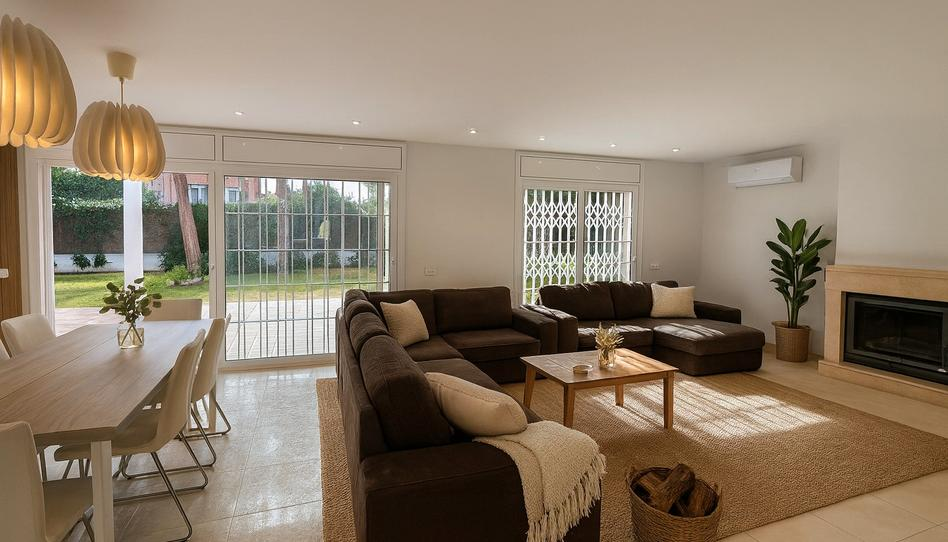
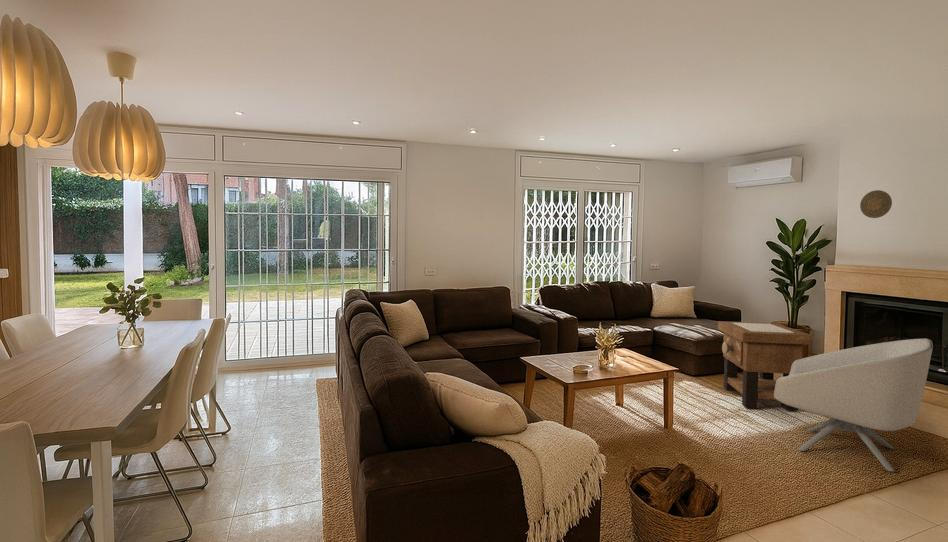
+ side table [717,320,812,412]
+ decorative plate [859,189,893,219]
+ armchair [774,338,934,472]
